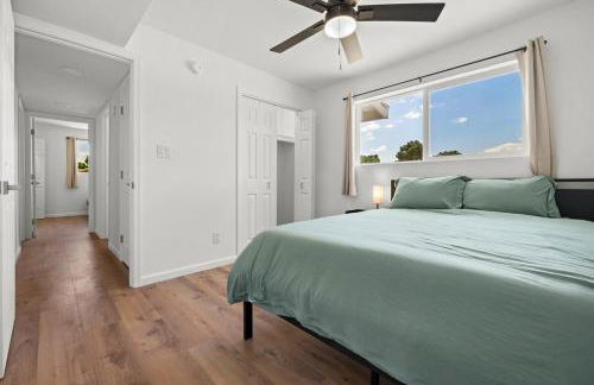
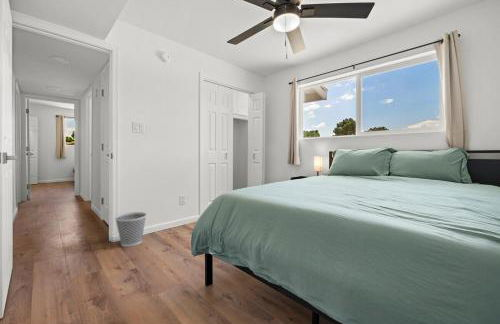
+ wastebasket [114,211,148,248]
